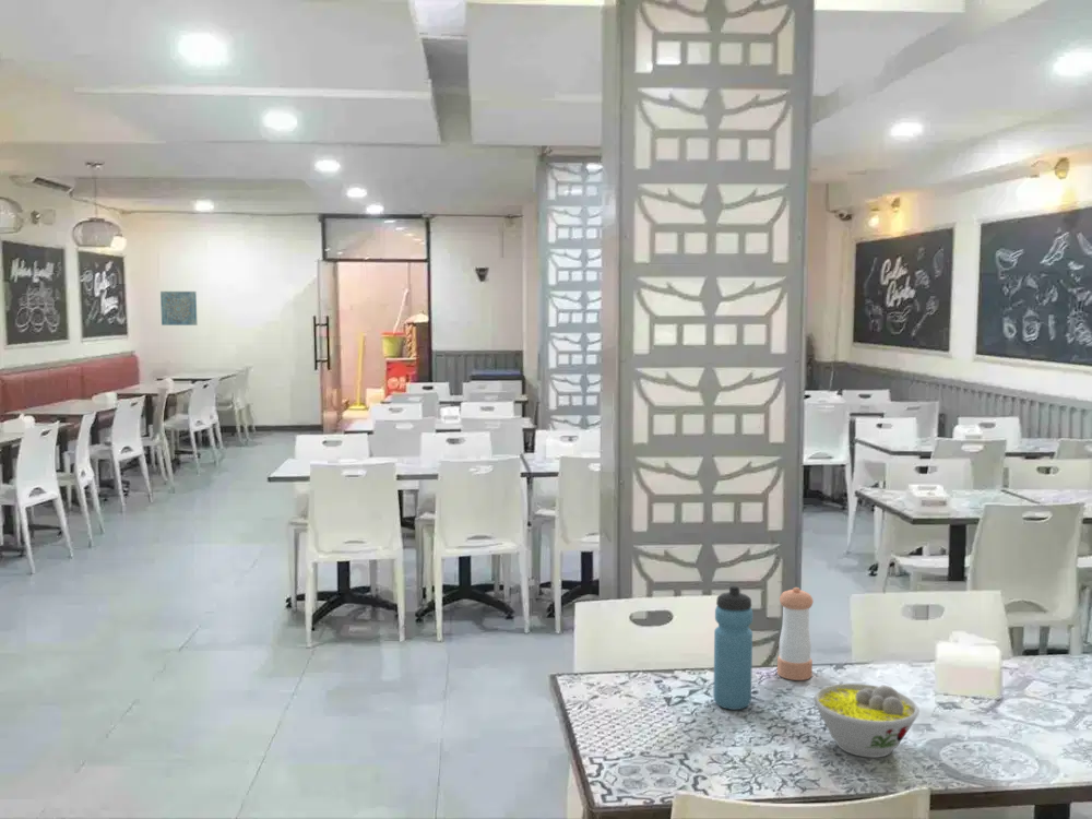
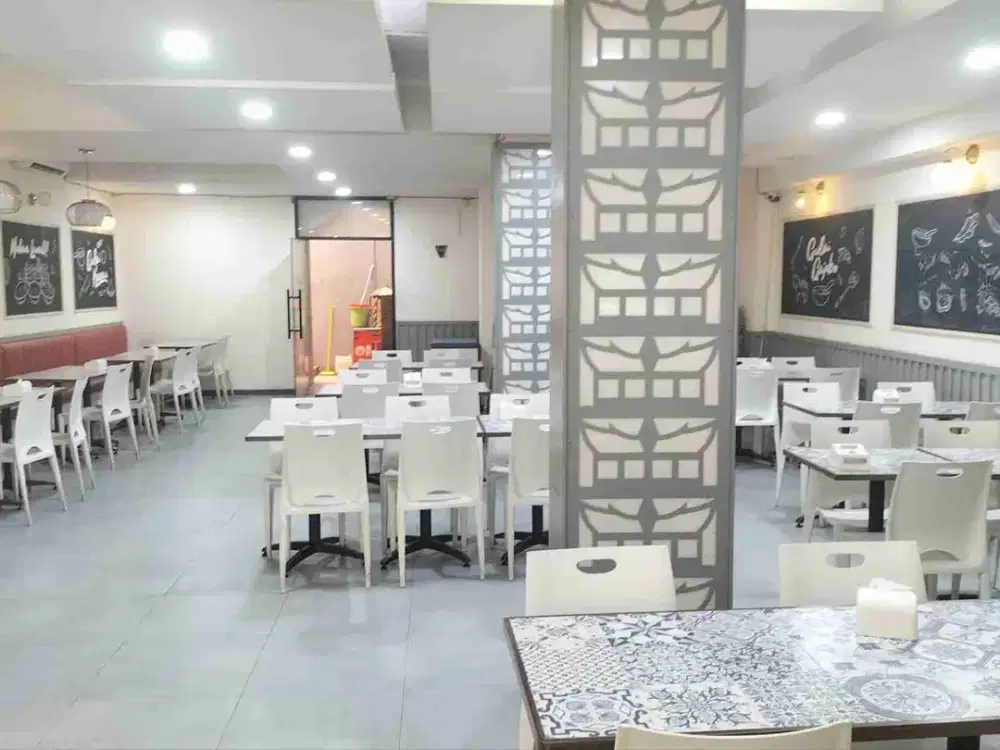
- wall art [159,290,198,327]
- bowl [812,682,921,759]
- water bottle [712,585,753,711]
- pepper shaker [776,586,815,681]
